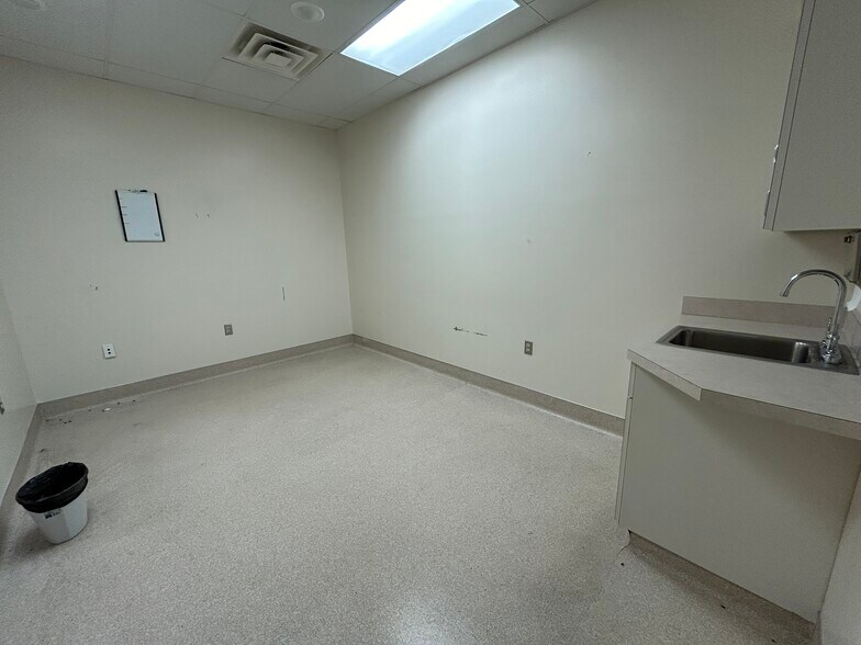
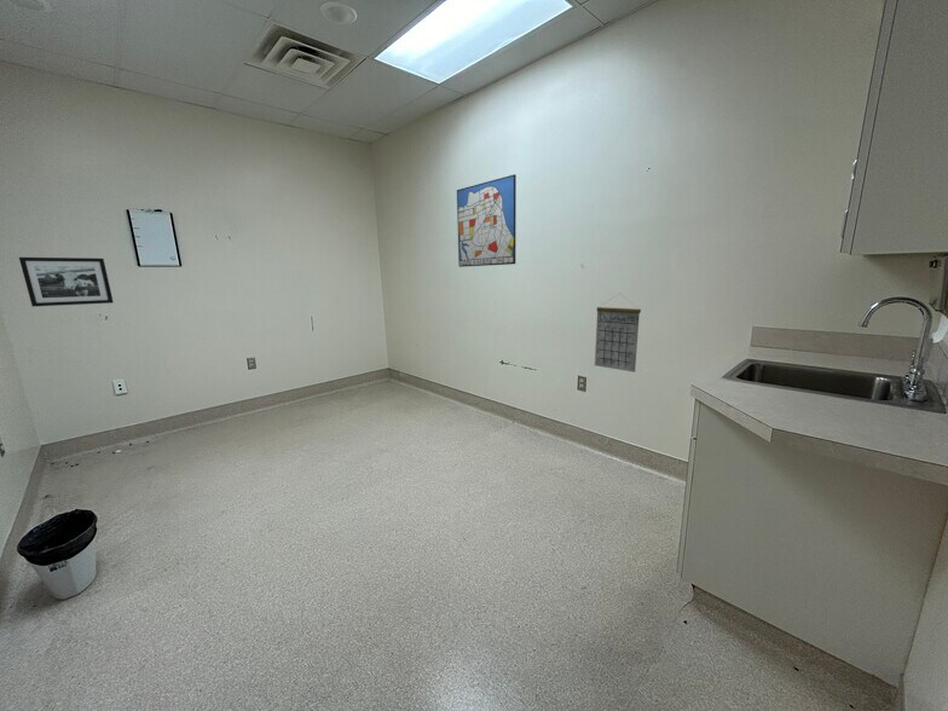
+ calendar [594,293,642,372]
+ wall art [456,173,518,268]
+ picture frame [18,256,115,307]
